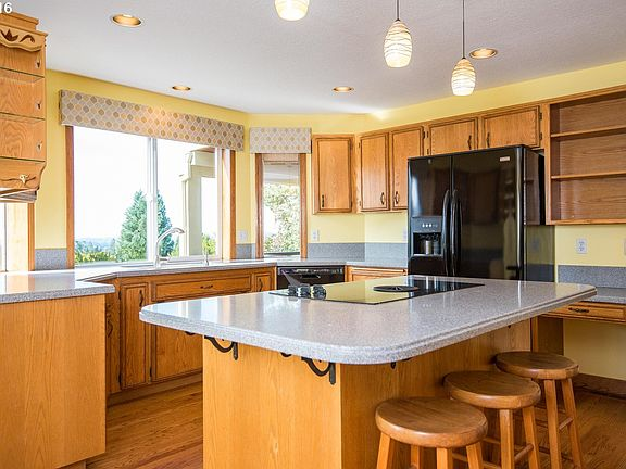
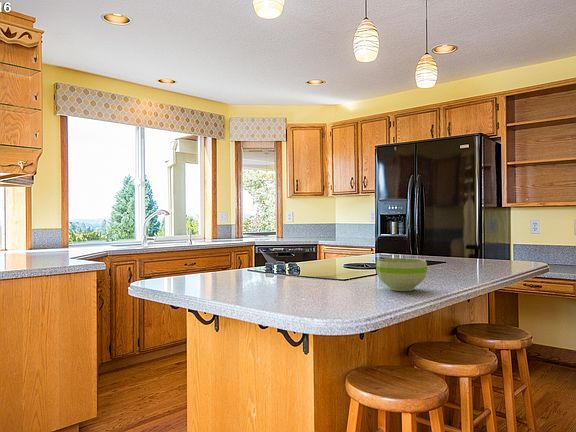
+ bowl [375,257,428,292]
